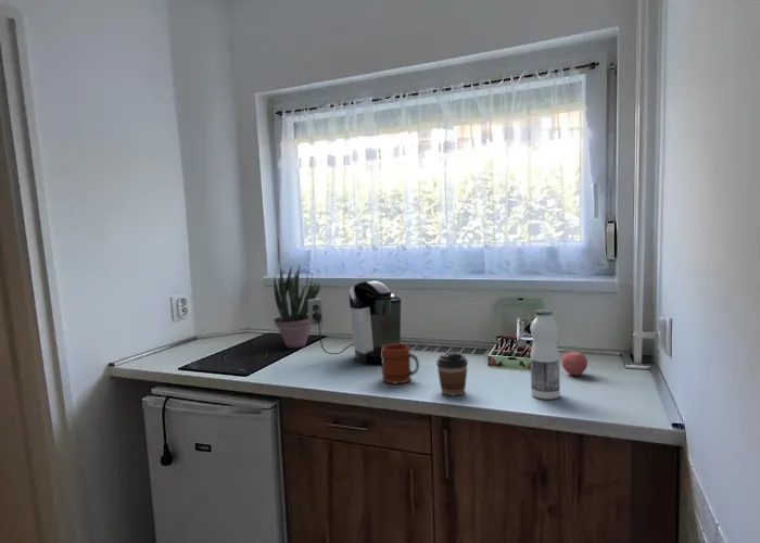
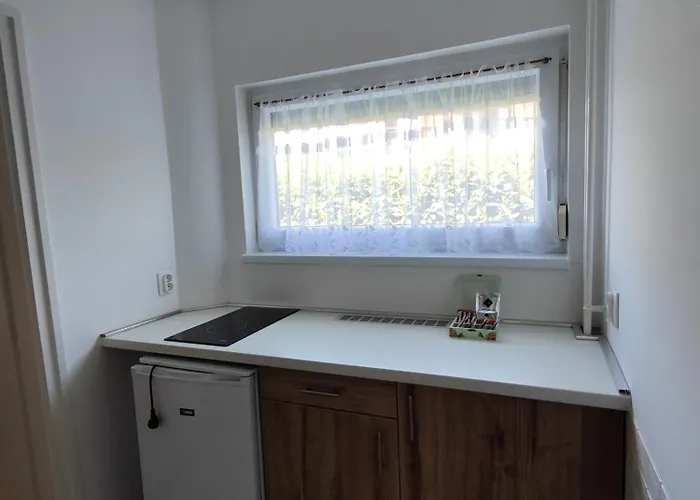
- apple [560,351,588,377]
- coffee cup [435,351,469,396]
- potted plant [273,265,321,349]
- mug [381,343,420,384]
- fruit juice [529,308,561,400]
- coffee maker [307,279,402,365]
